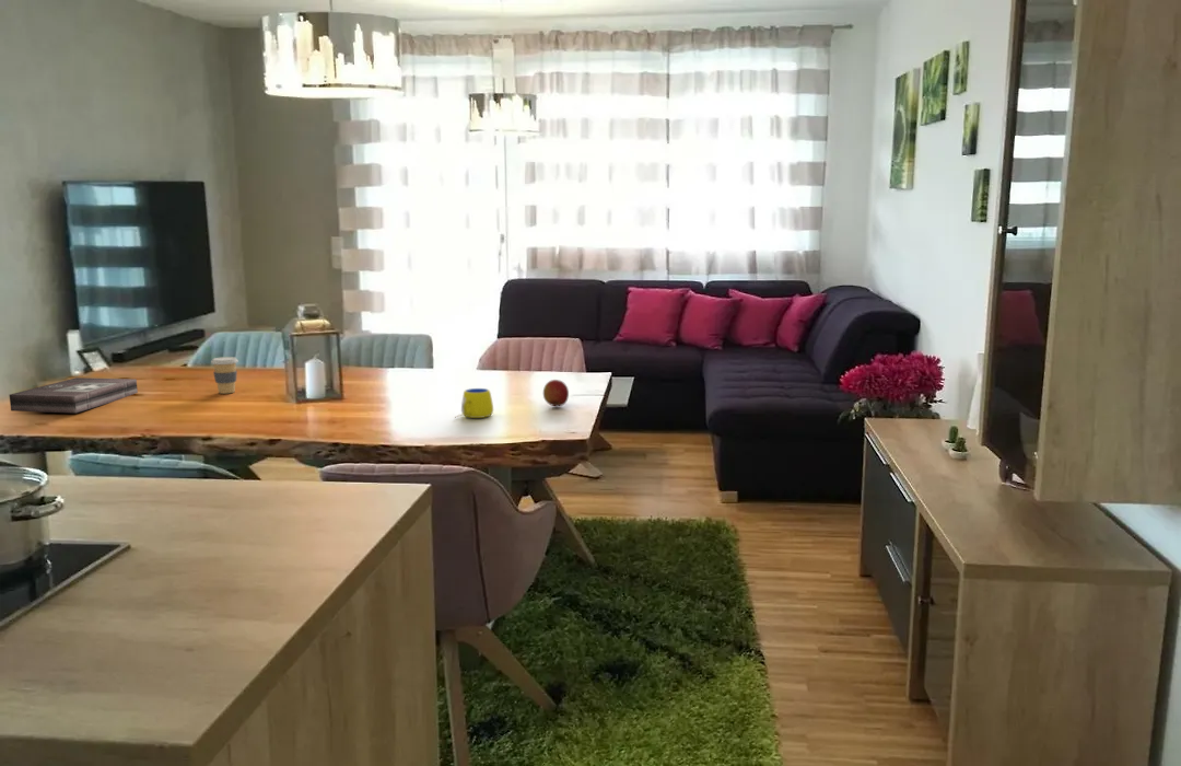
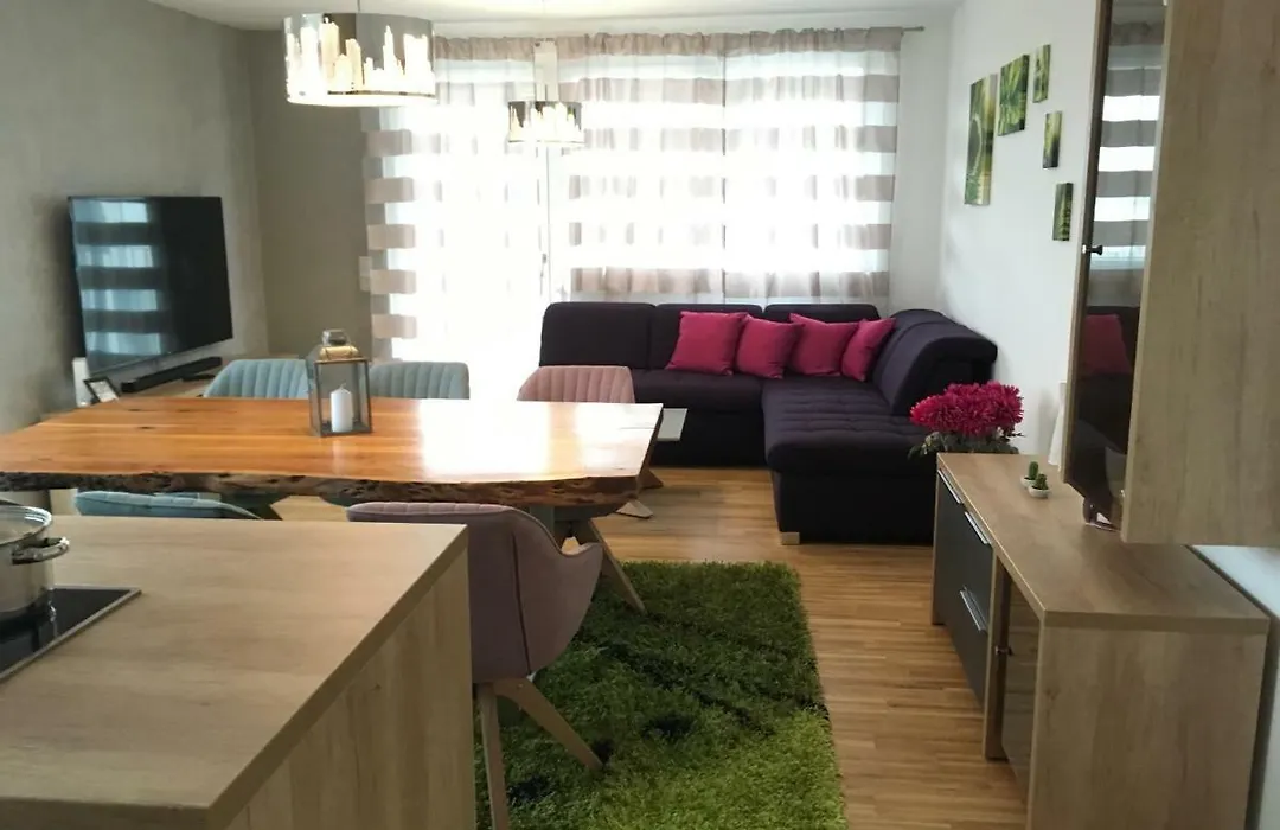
- coffee cup [210,356,239,395]
- mug [453,387,494,419]
- apple [542,379,570,407]
- first aid kit [9,376,139,414]
